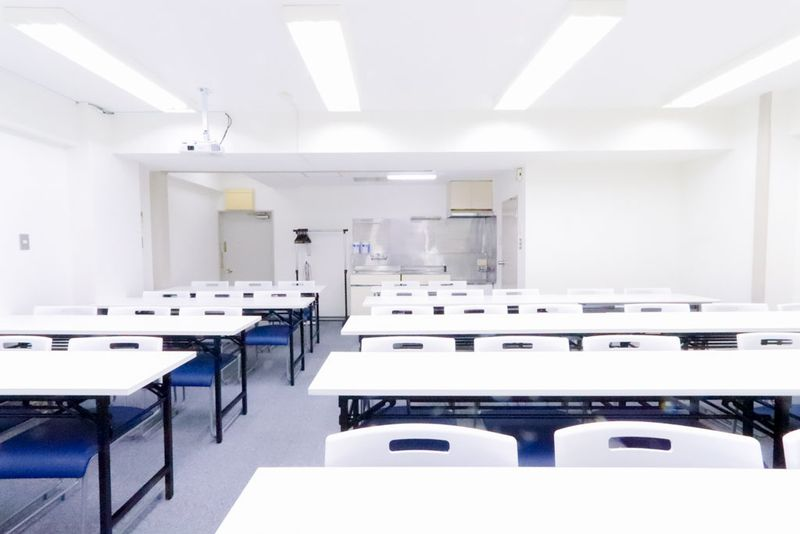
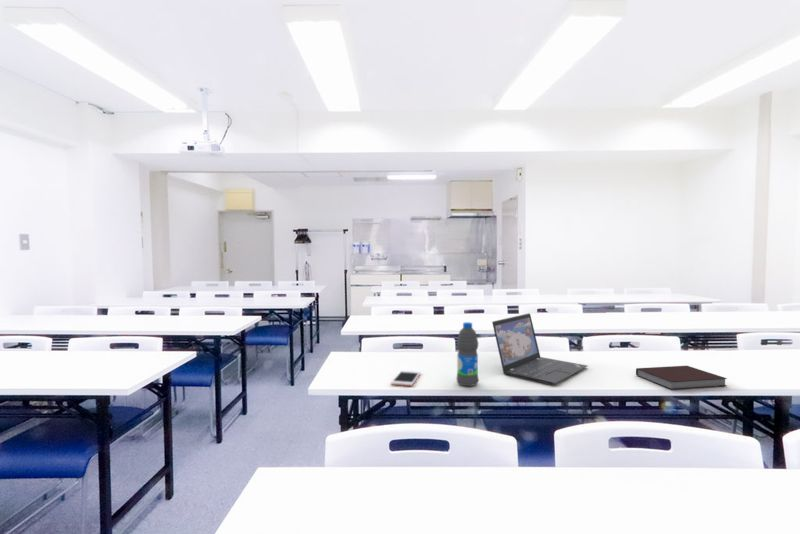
+ cell phone [390,369,422,387]
+ water bottle [456,321,480,387]
+ laptop [491,312,588,386]
+ notebook [635,365,728,391]
